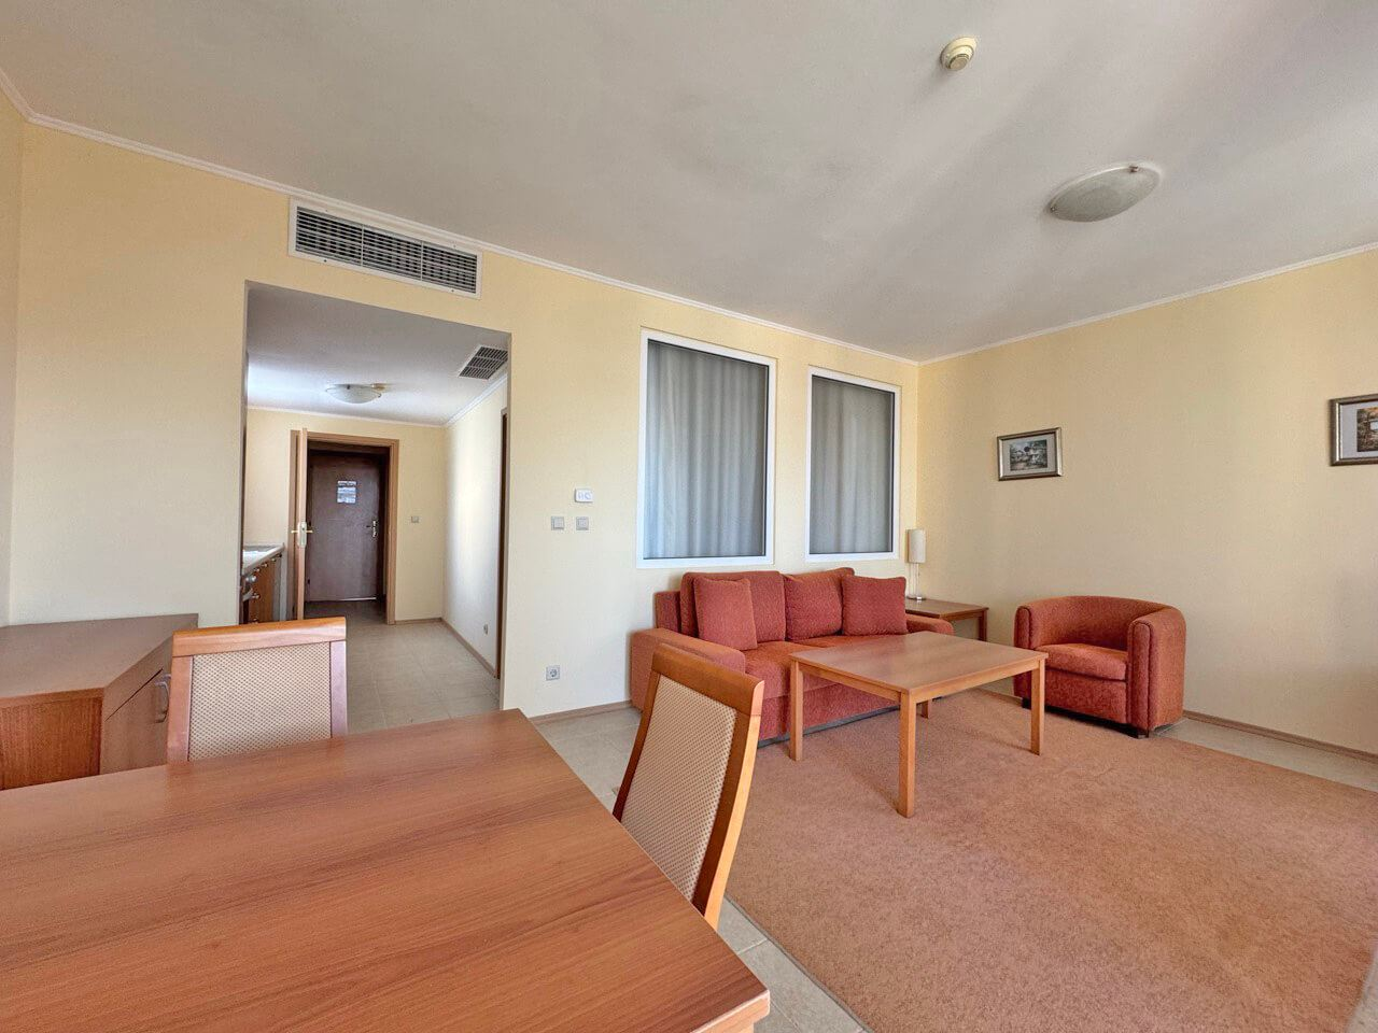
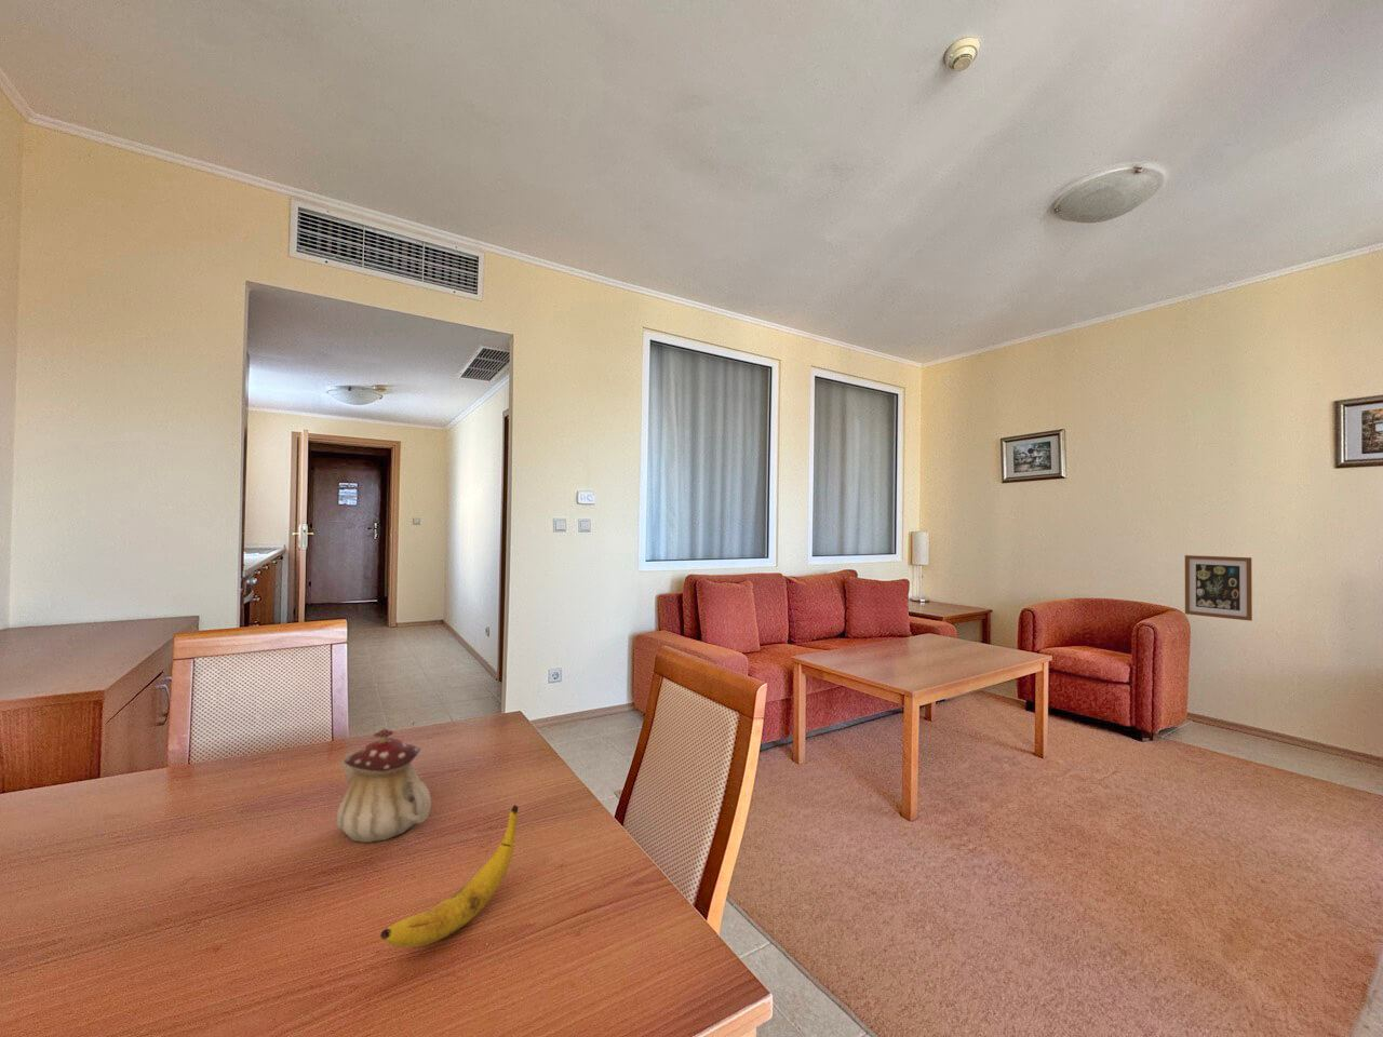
+ banana [379,804,518,949]
+ teapot [335,728,432,843]
+ wall art [1184,554,1253,622]
